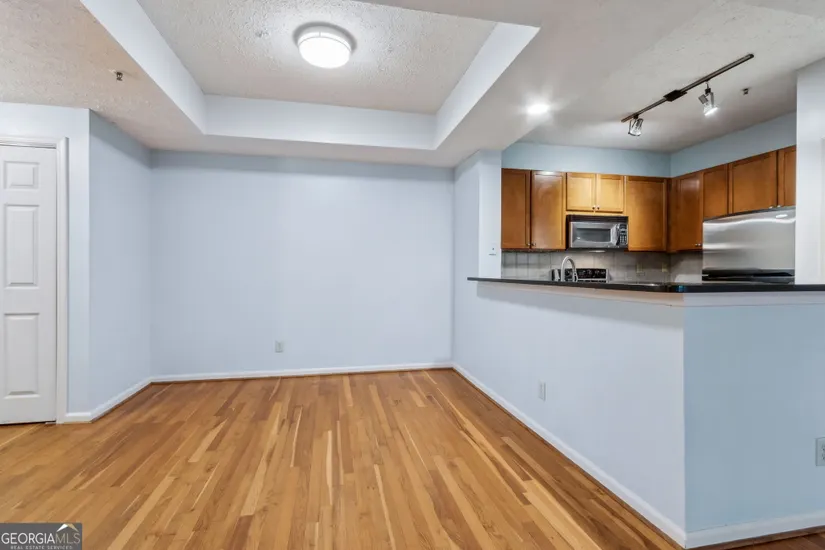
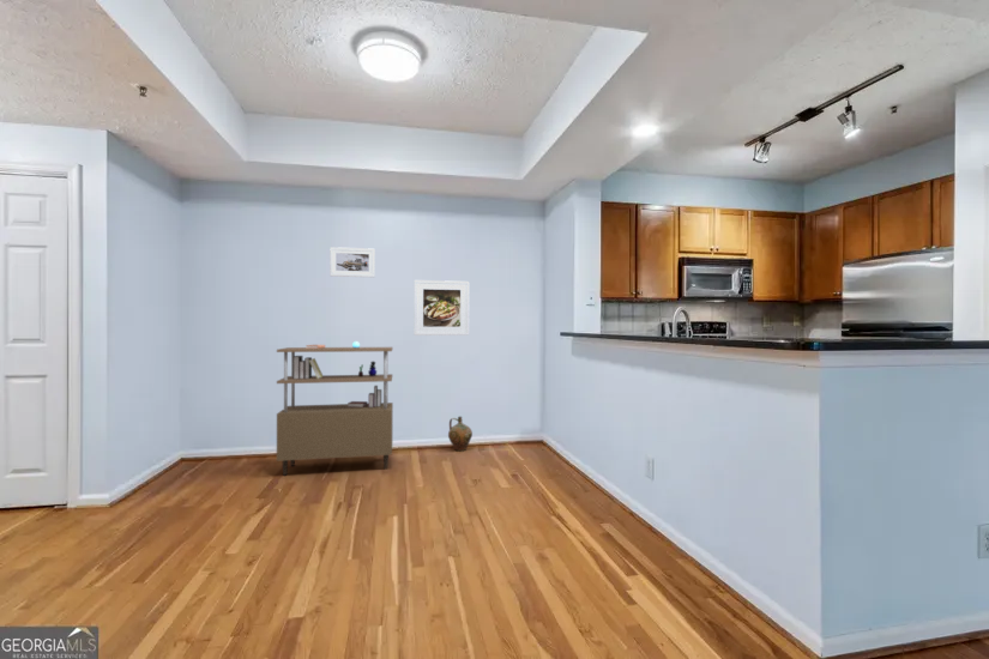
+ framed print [328,246,376,278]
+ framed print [414,279,470,337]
+ shelving unit [276,340,394,477]
+ ceramic jug [447,416,474,452]
